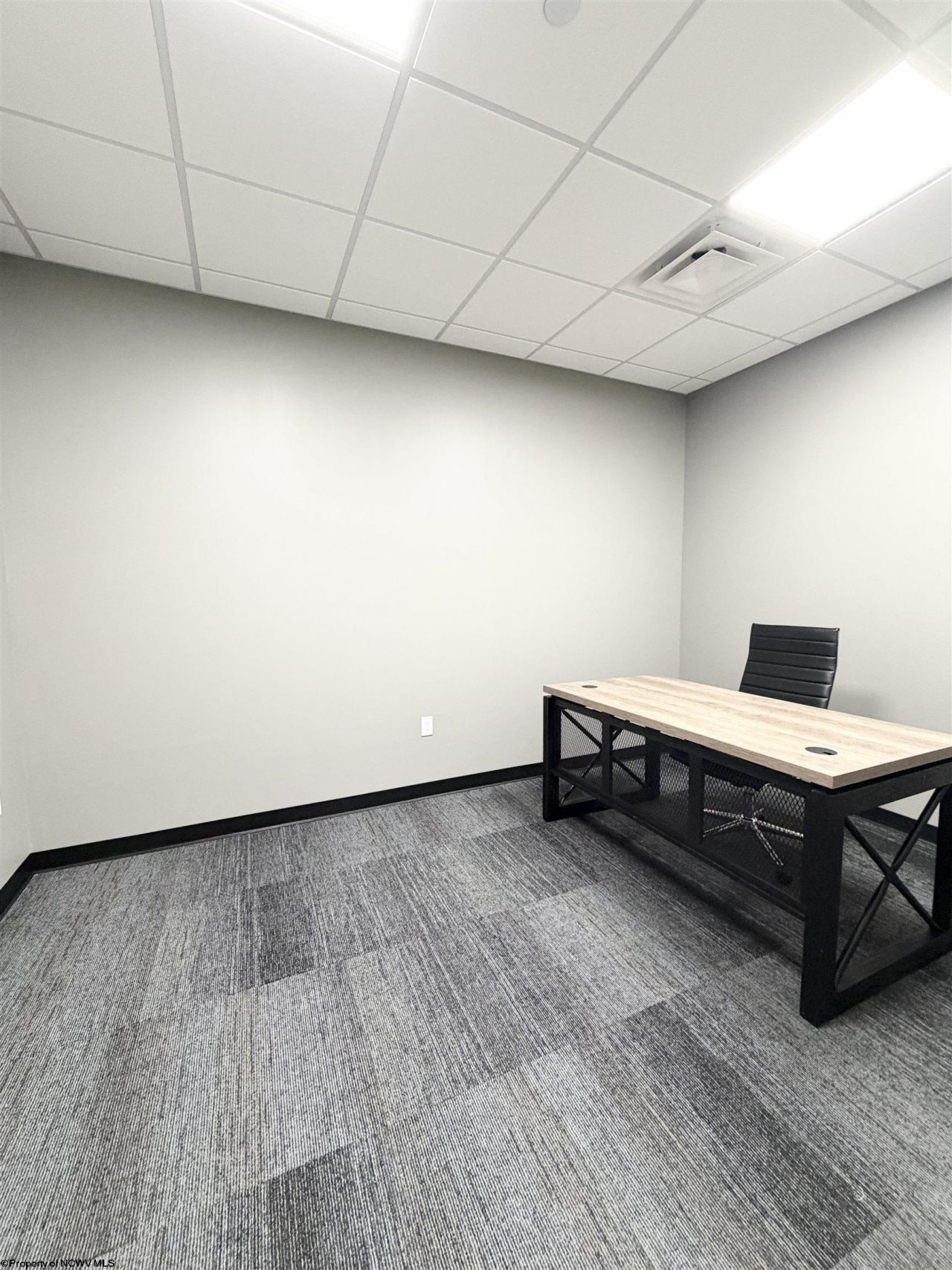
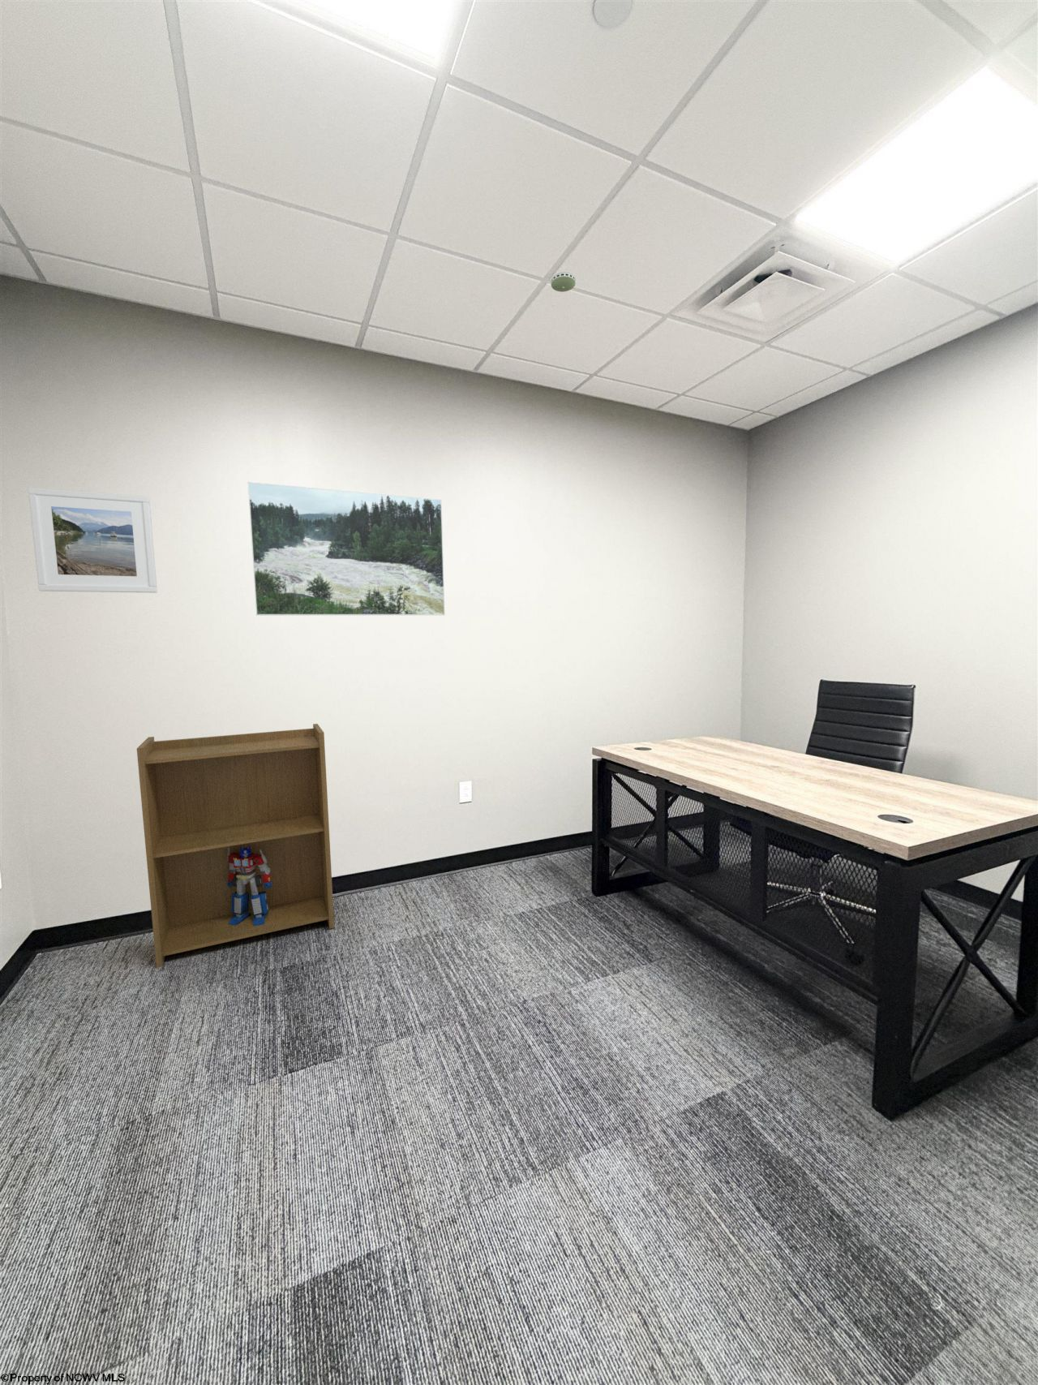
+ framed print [246,481,446,616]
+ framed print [27,486,158,594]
+ smoke detector [551,270,577,293]
+ bookshelf [136,723,335,968]
